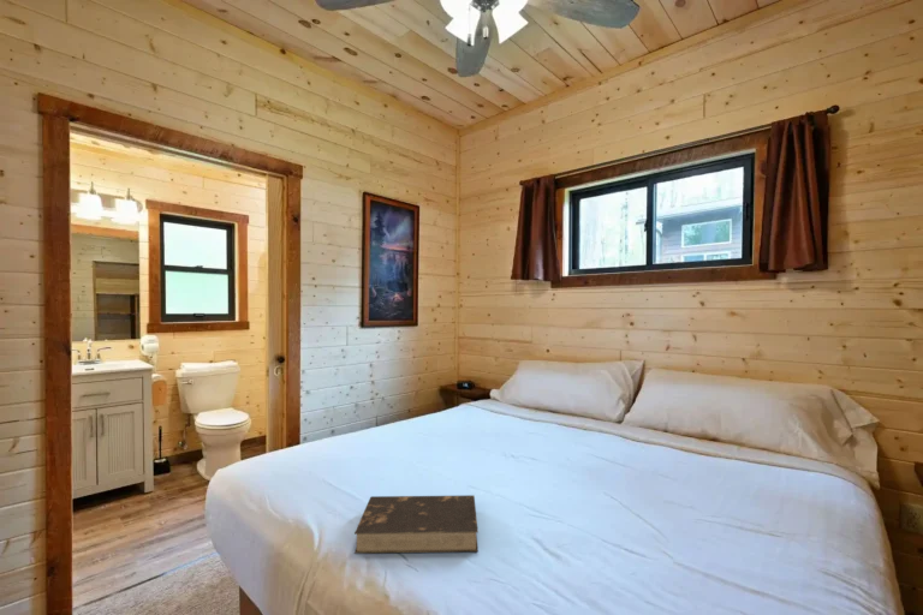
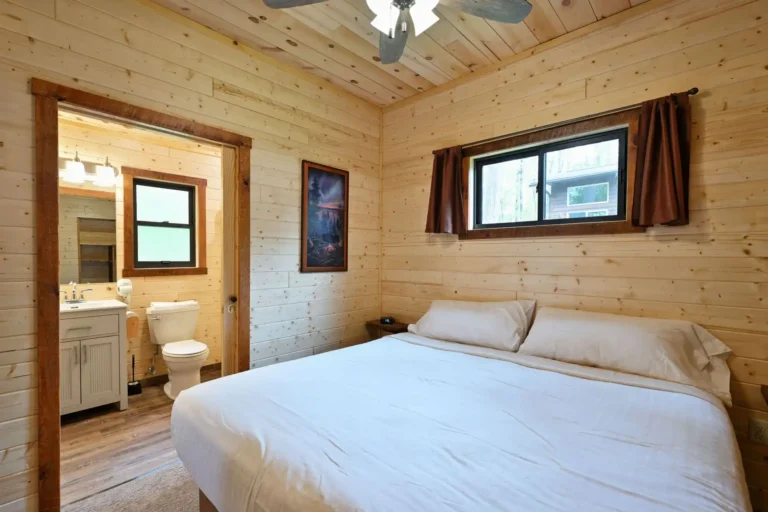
- book [353,494,480,555]
